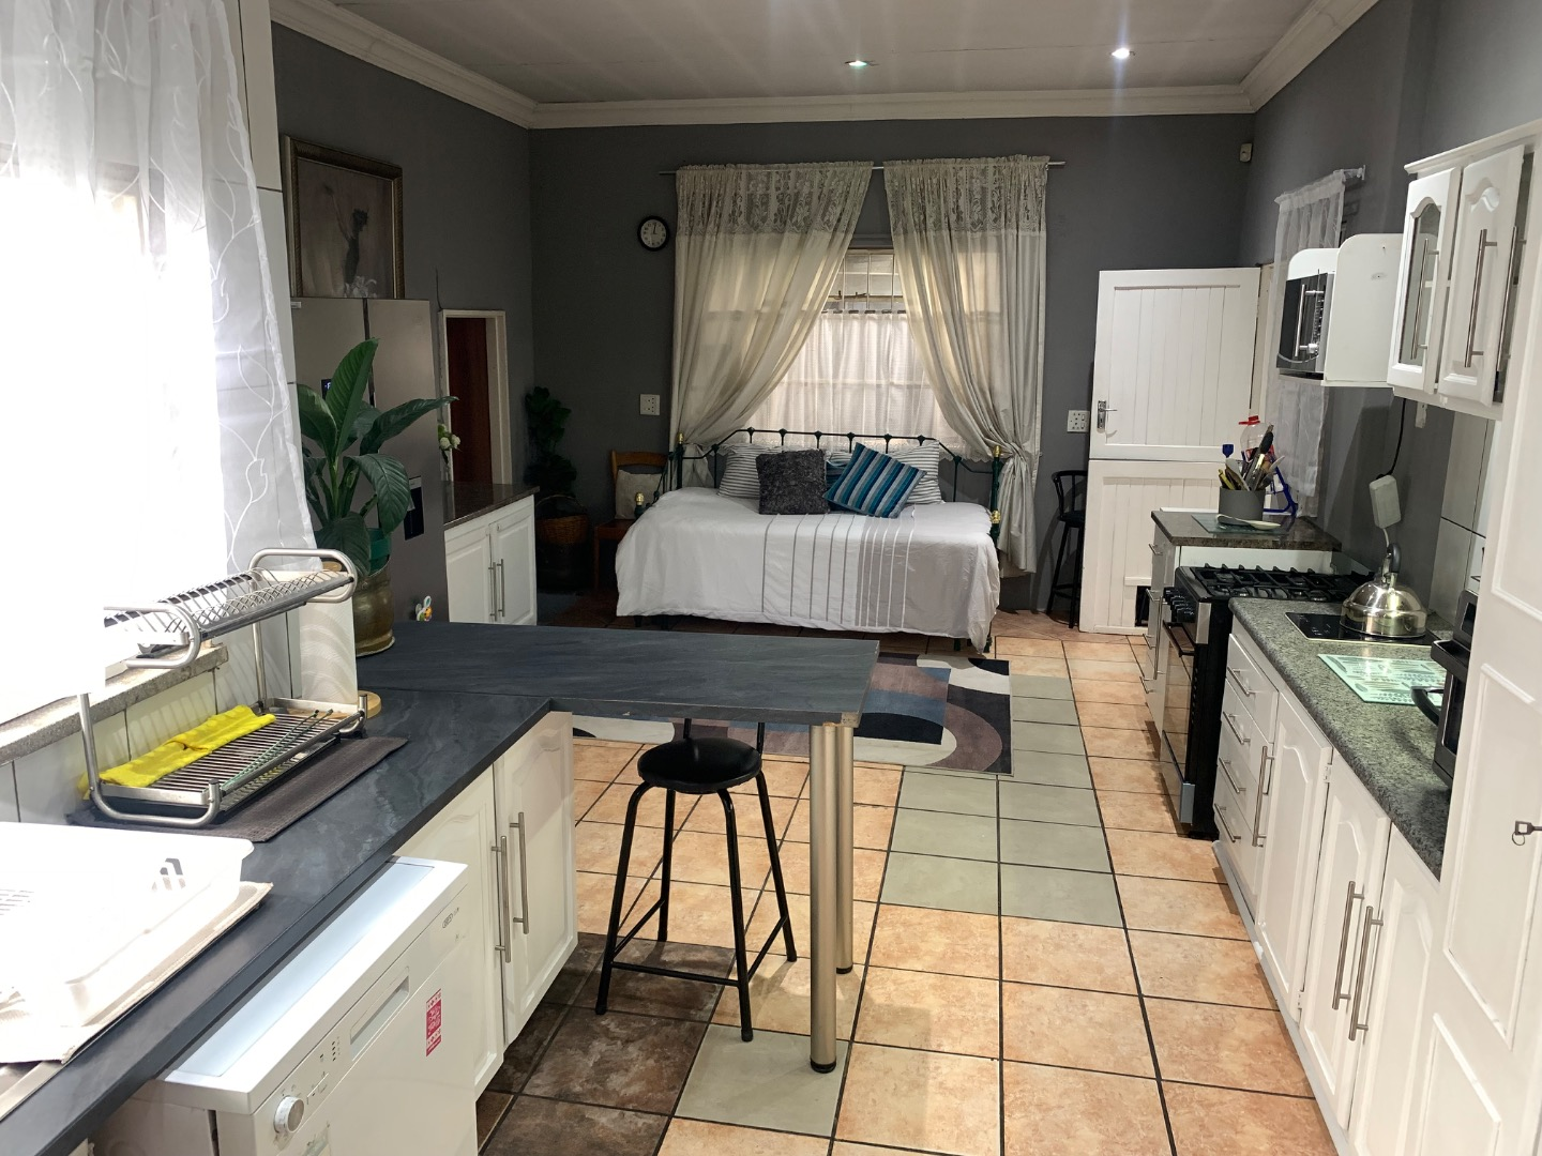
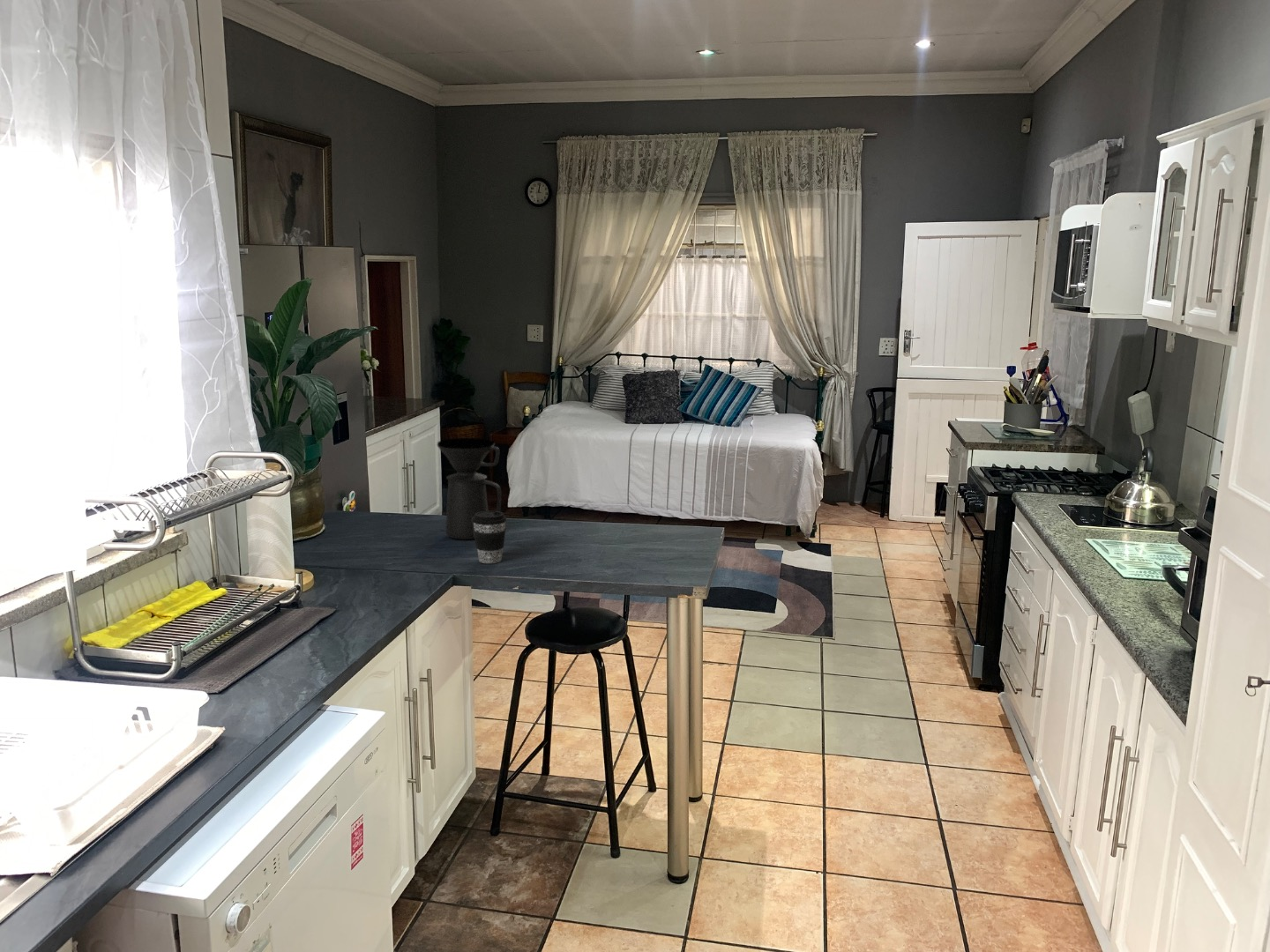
+ coffee cup [472,510,507,564]
+ coffee maker [437,437,502,540]
